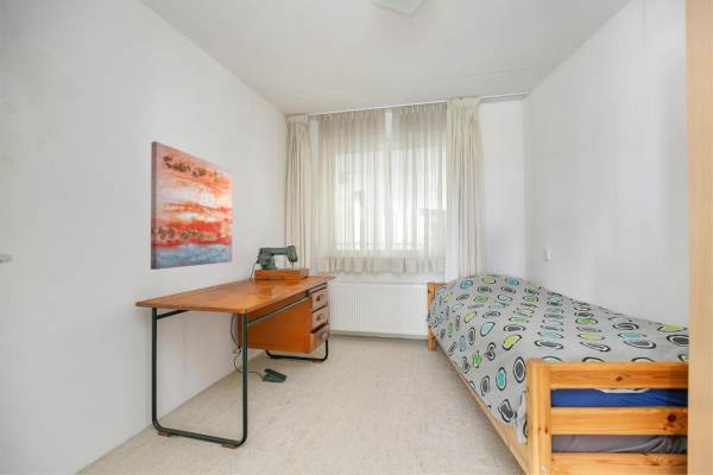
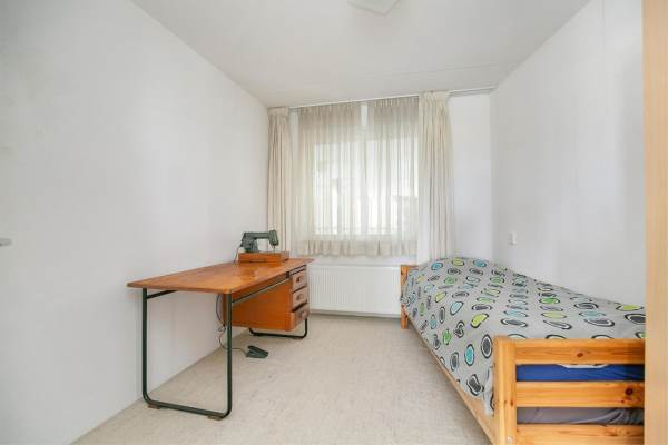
- wall art [150,140,233,271]
